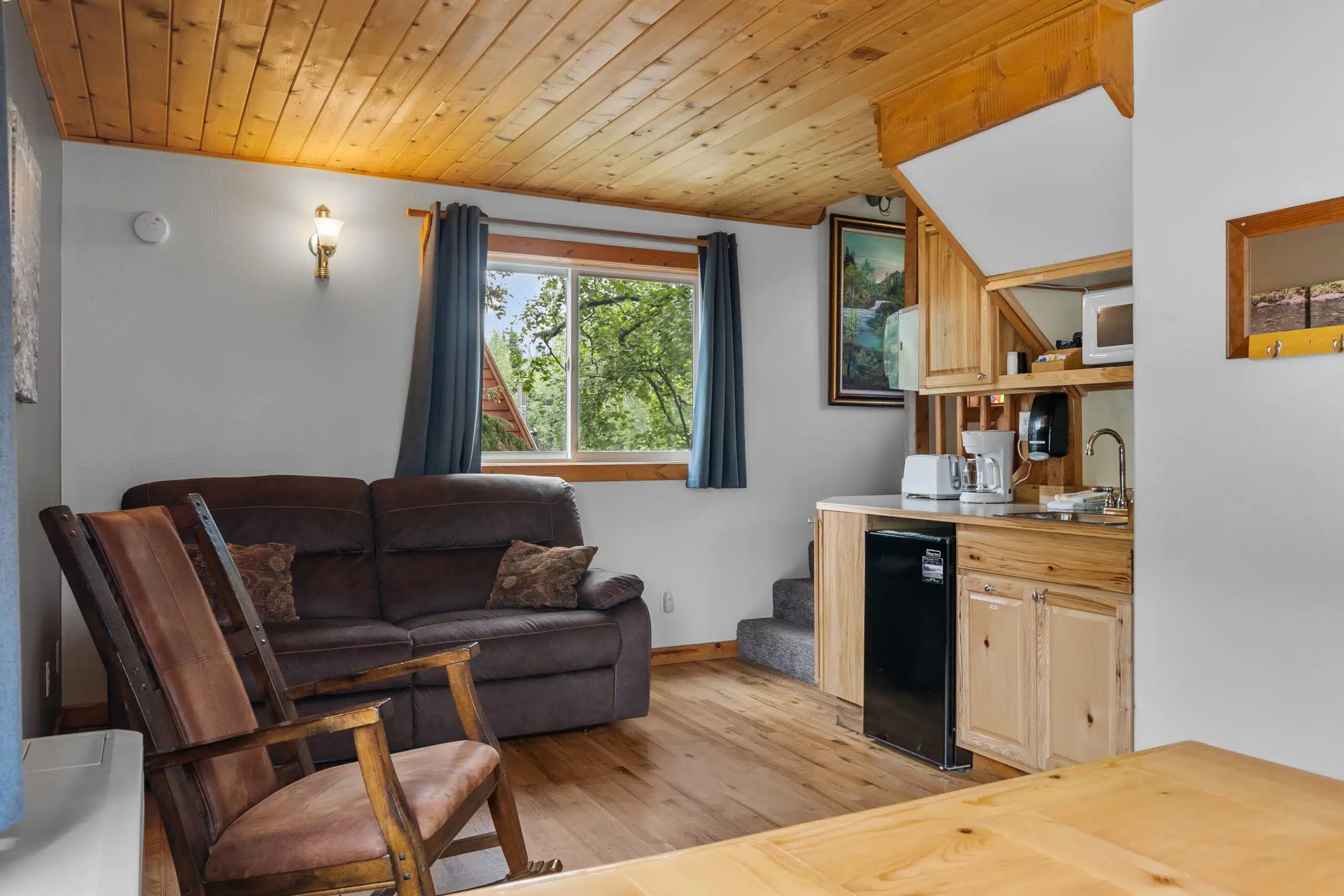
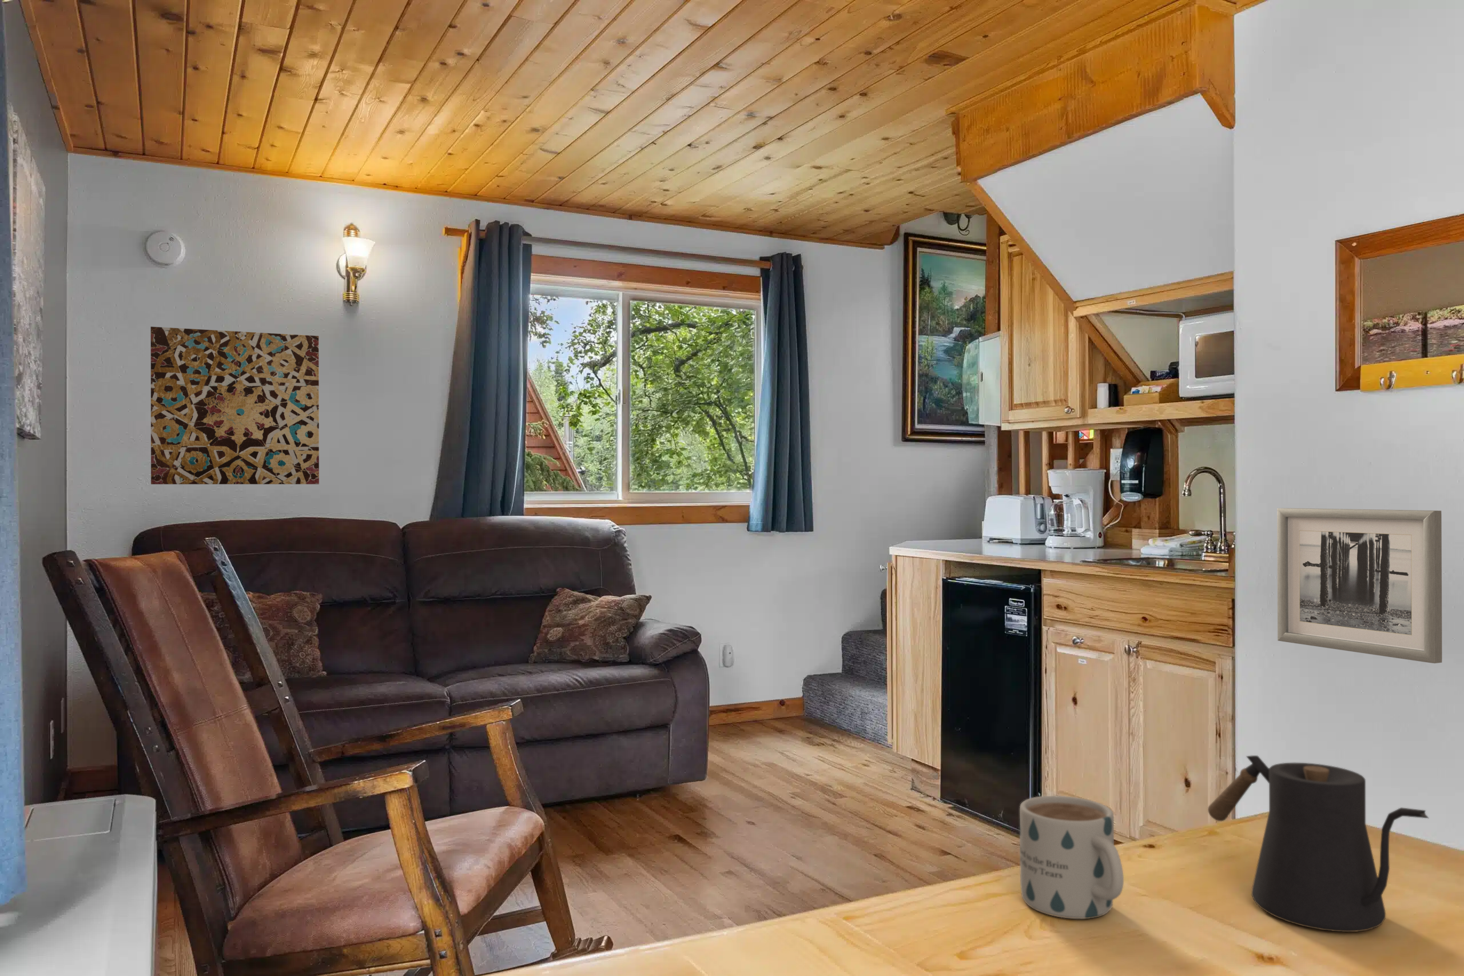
+ wall art [150,326,319,485]
+ kettle [1207,755,1429,932]
+ mug [1020,795,1124,919]
+ wall art [1277,508,1443,663]
